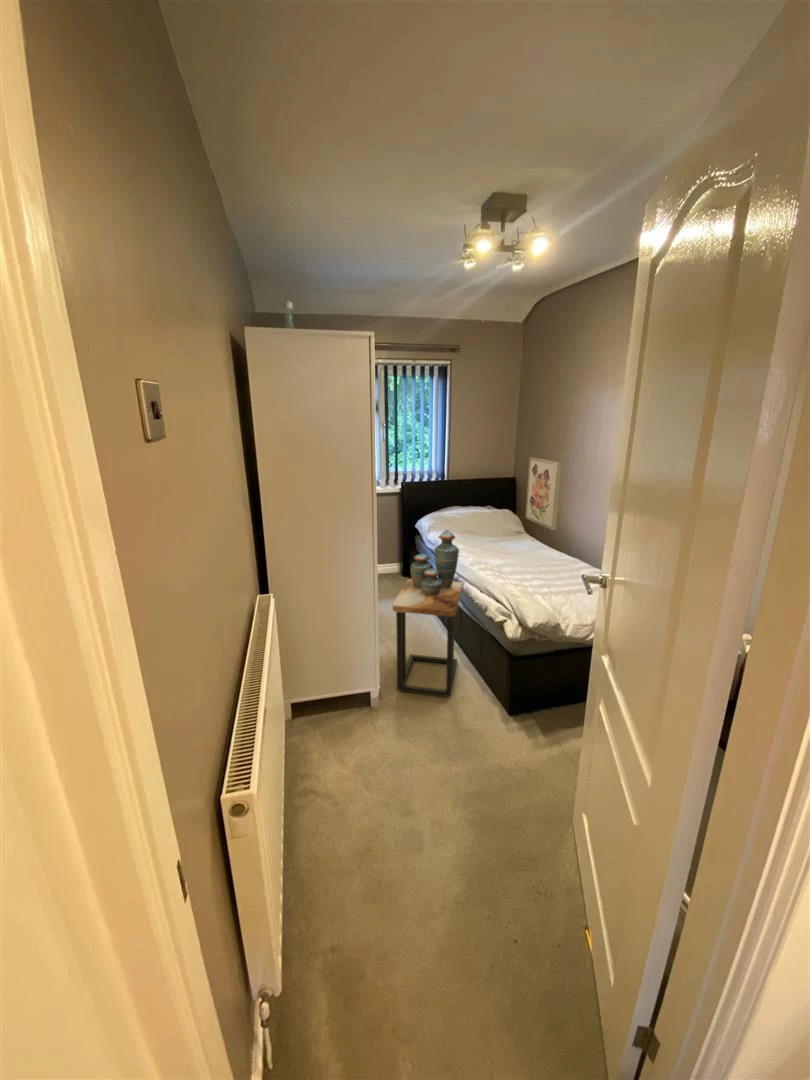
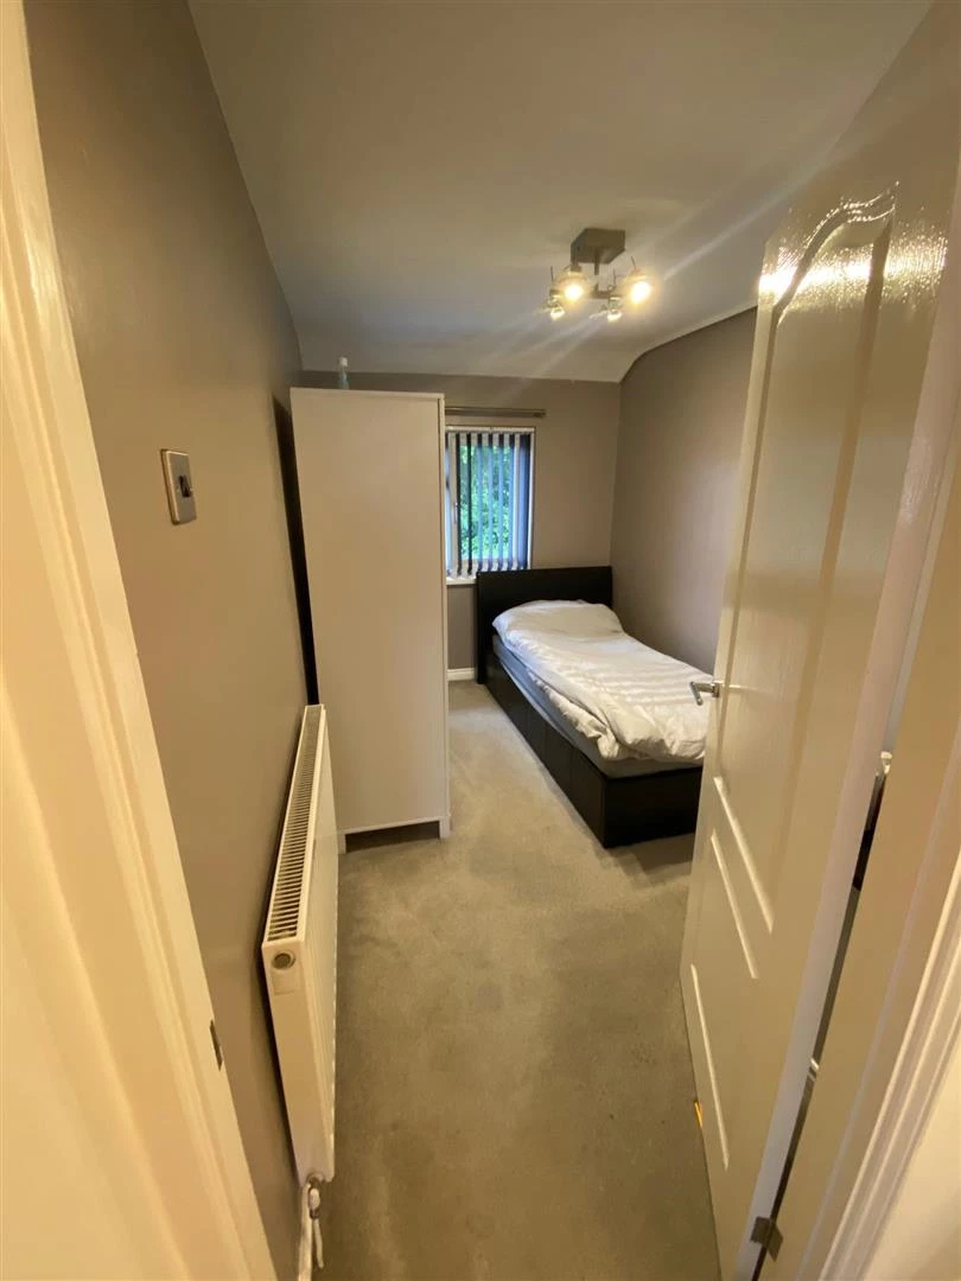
- side table [392,578,463,699]
- wall art [525,457,563,531]
- decorative jar [410,529,460,595]
